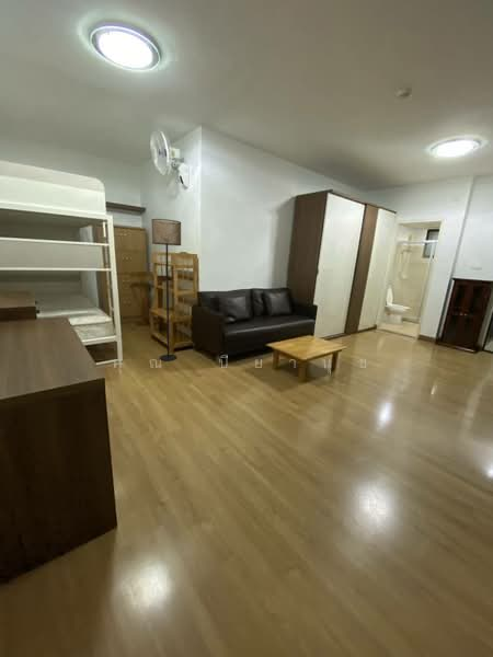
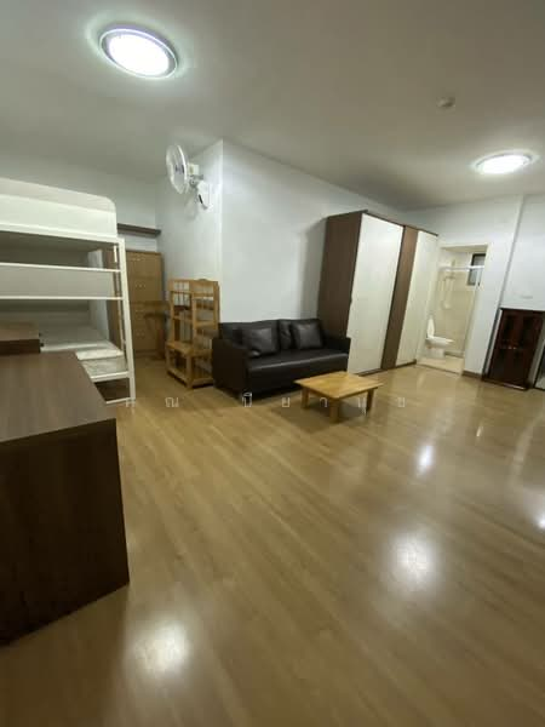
- floor lamp [150,218,182,361]
